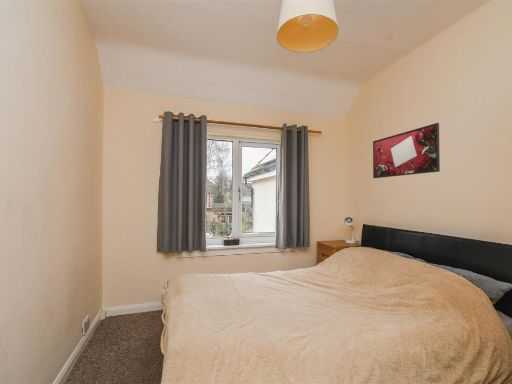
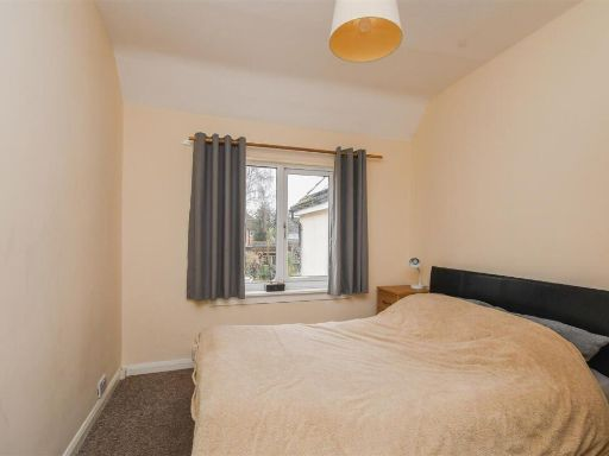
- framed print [372,122,441,179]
